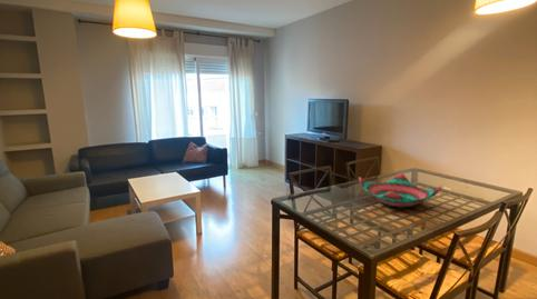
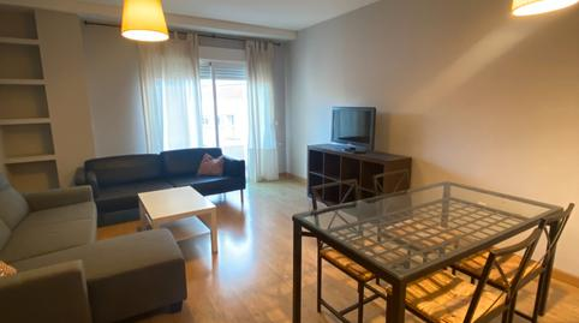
- decorative bowl [358,172,442,209]
